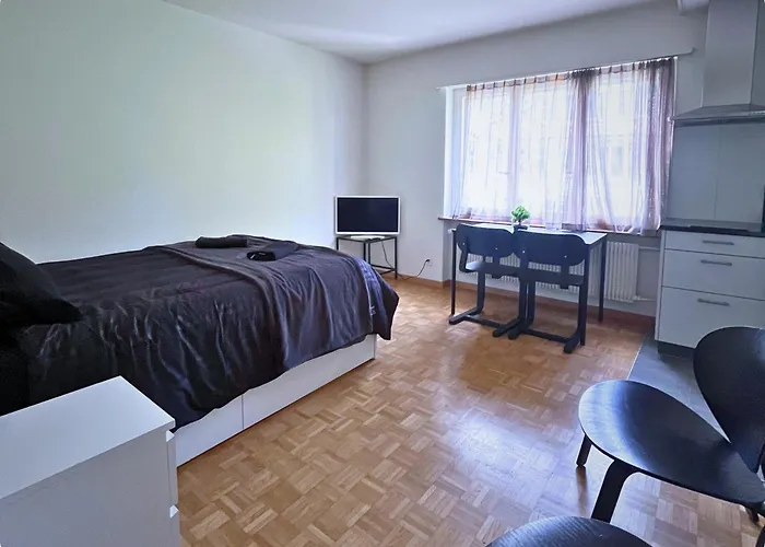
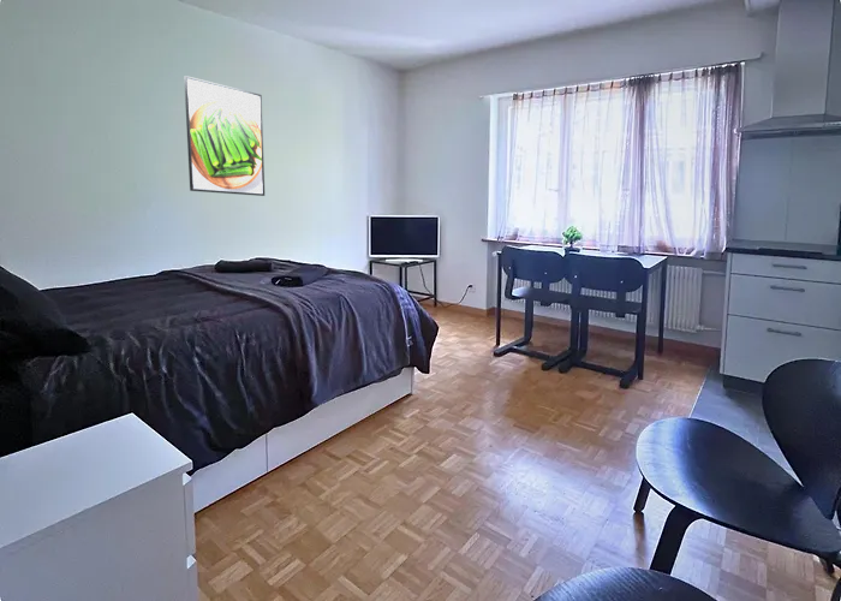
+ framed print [183,75,266,197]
